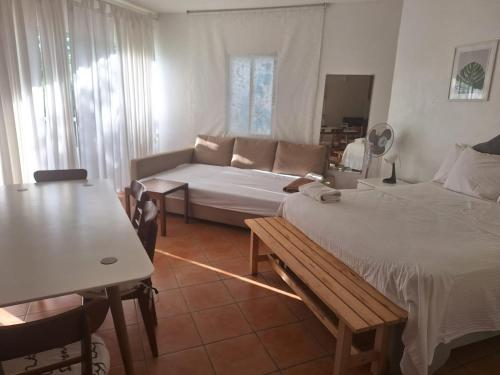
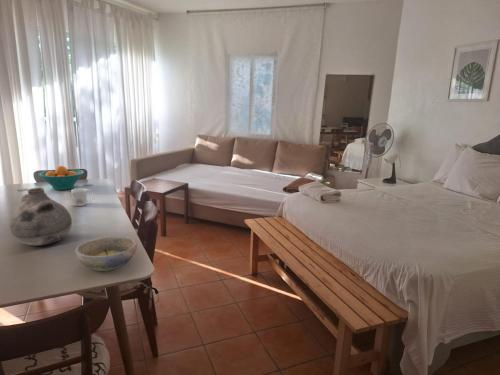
+ bowl [74,235,138,272]
+ fruit bowl [38,165,85,191]
+ vase [9,187,73,246]
+ mug [70,187,94,207]
